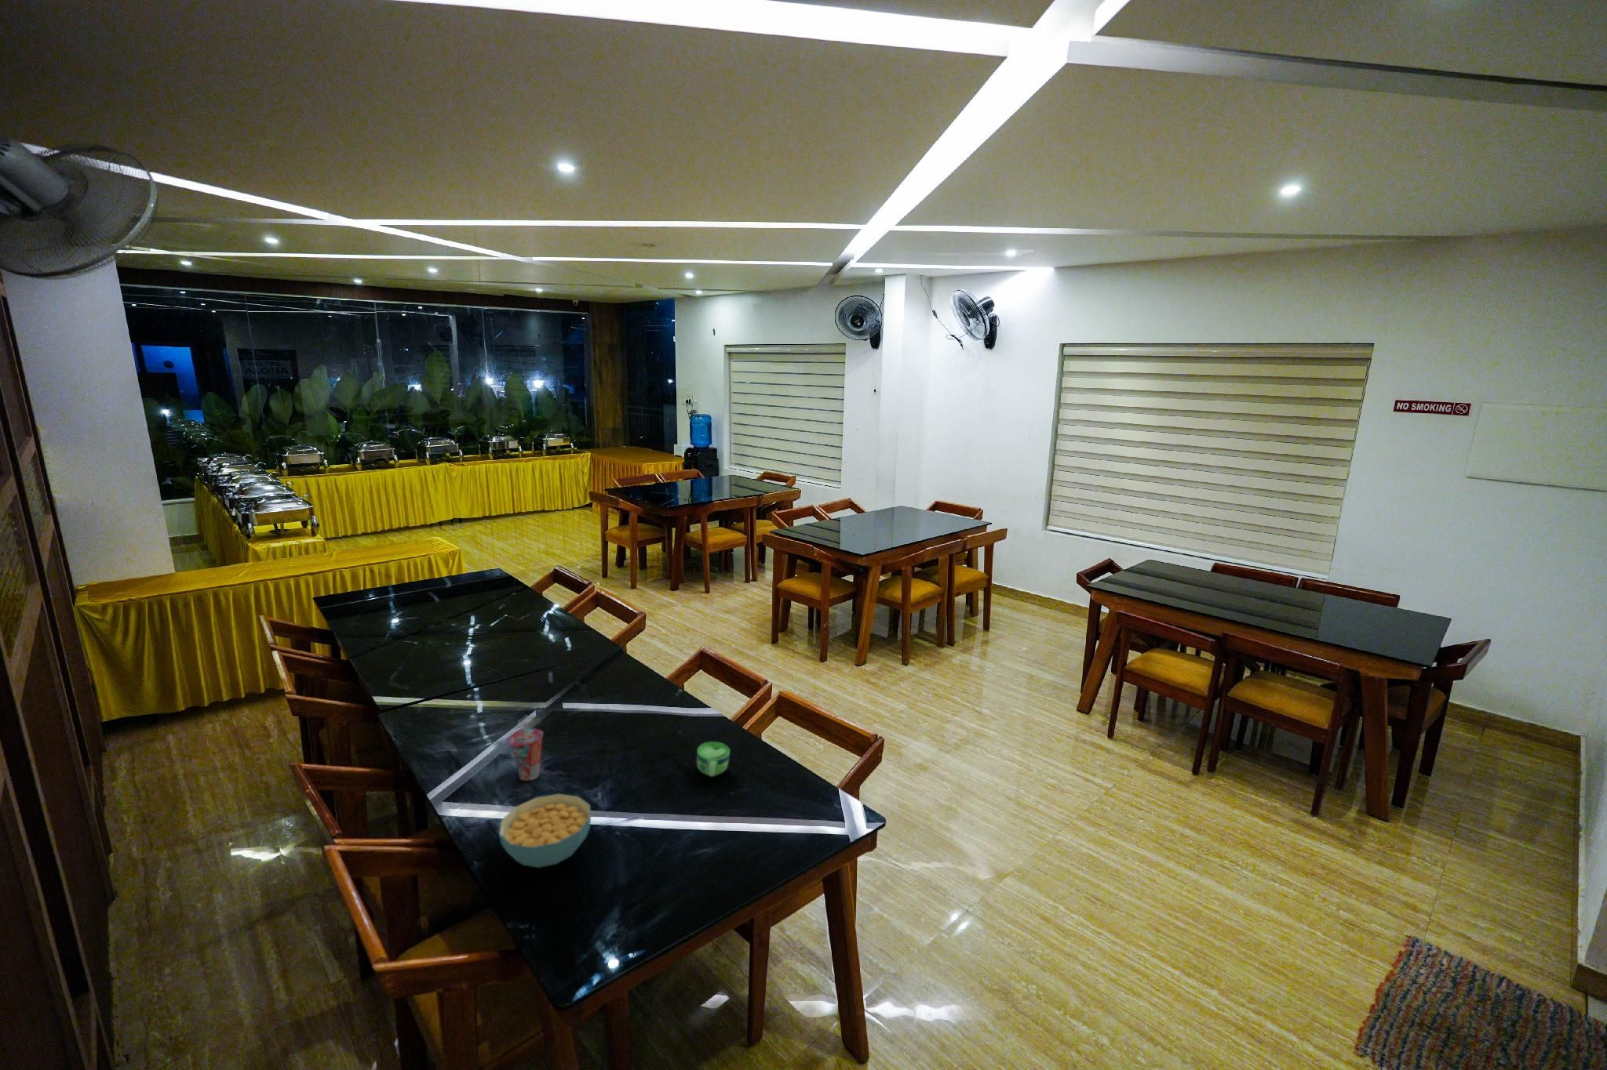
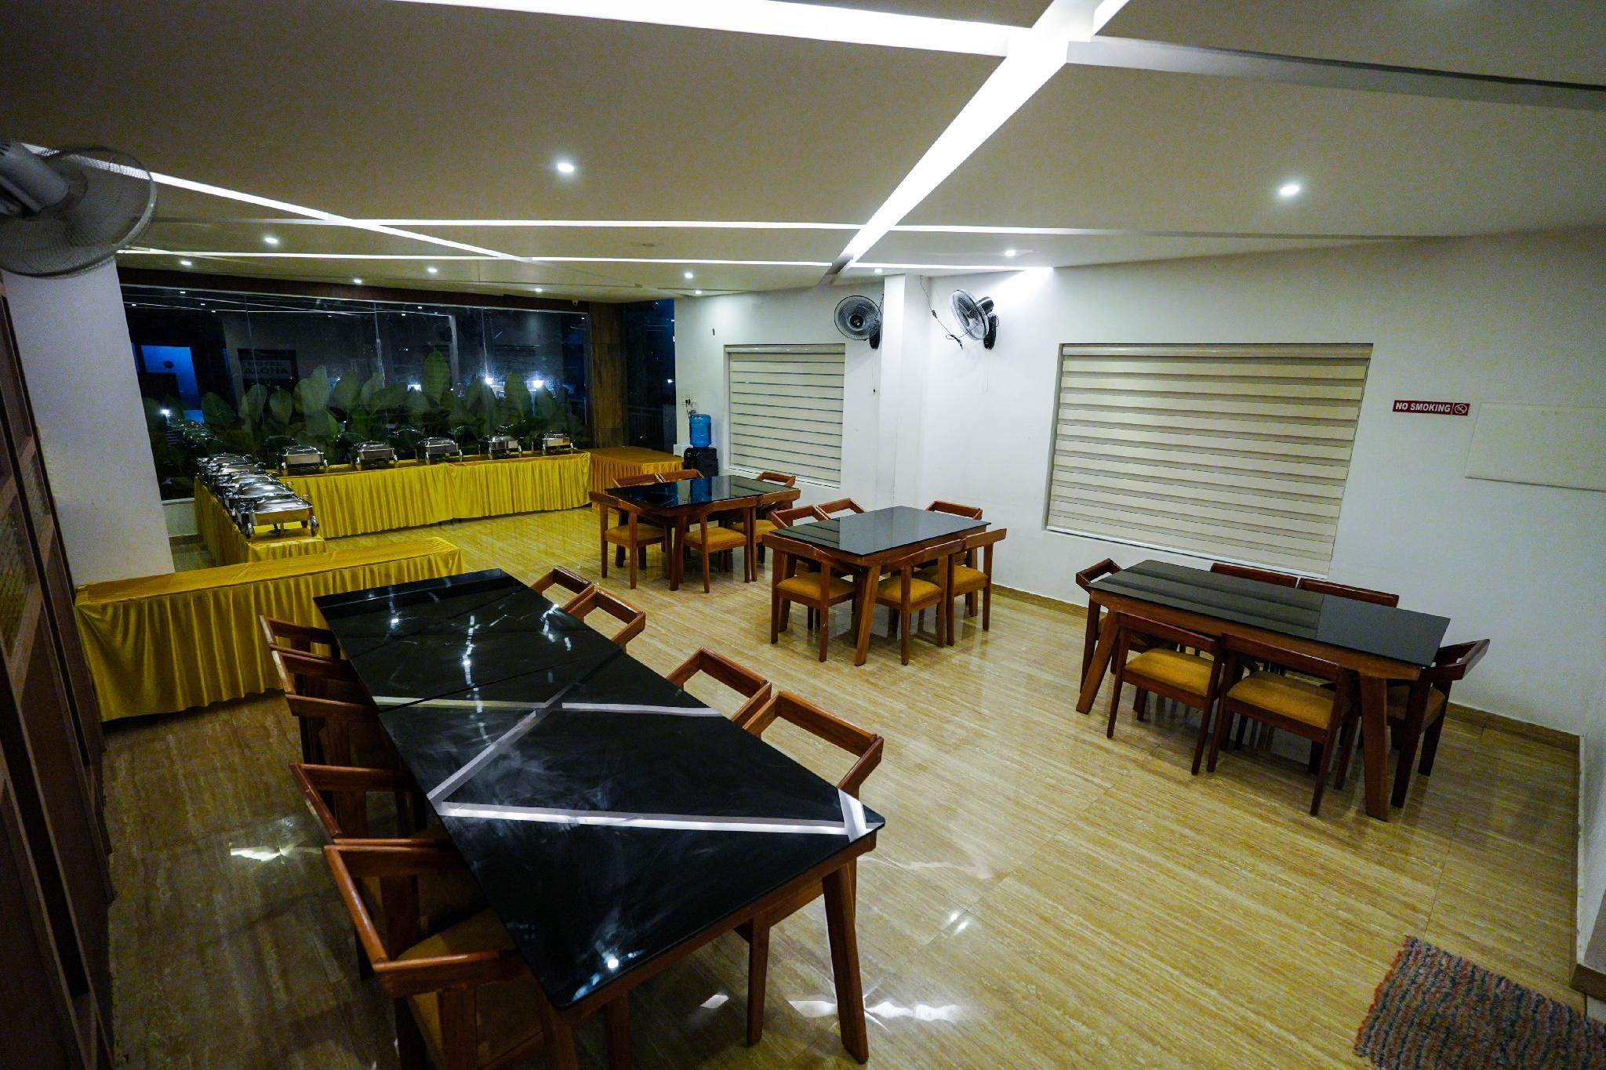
- cup [697,740,730,777]
- cup [509,727,544,781]
- cereal bowl [498,793,591,868]
